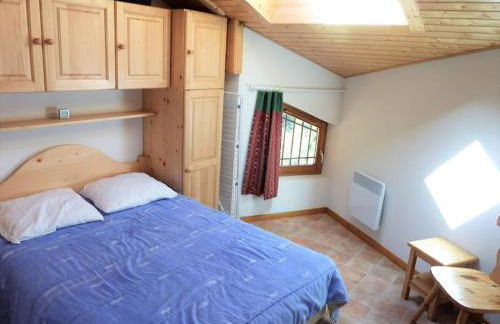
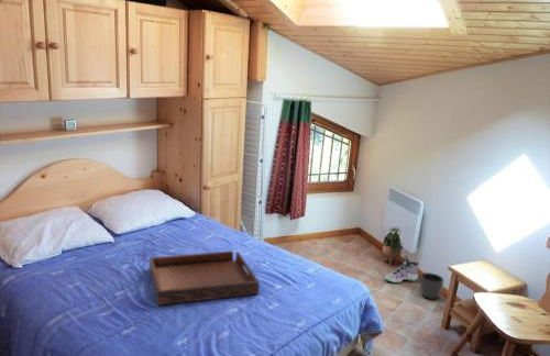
+ planter [419,271,444,300]
+ serving tray [148,249,261,307]
+ potted plant [381,226,404,267]
+ sneaker [384,255,420,283]
